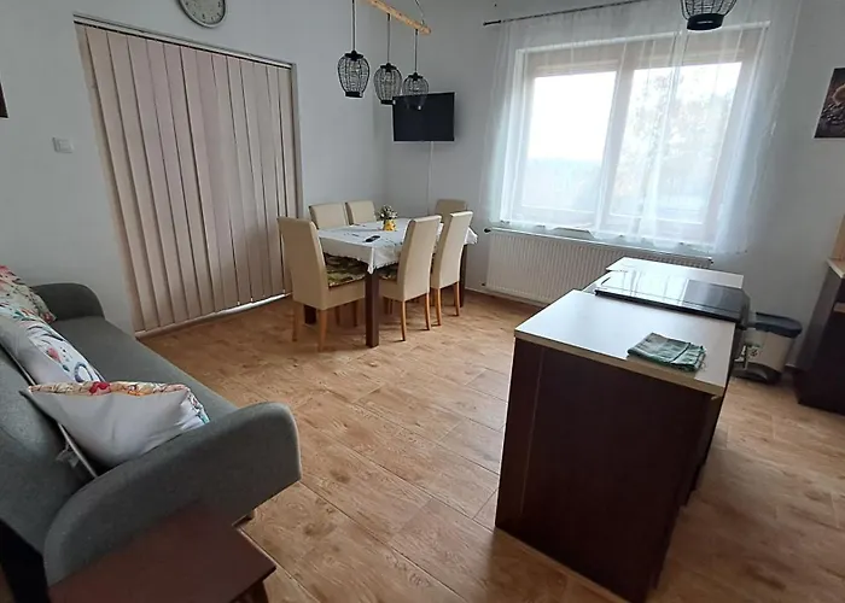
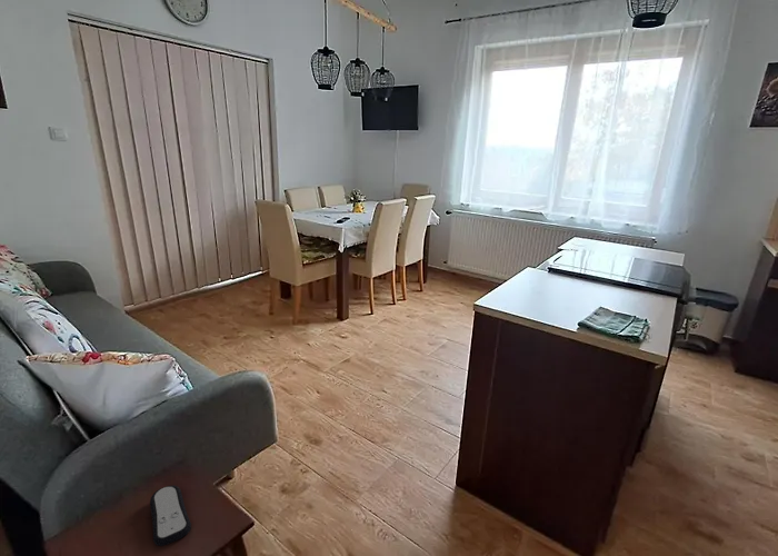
+ remote control [149,484,192,547]
